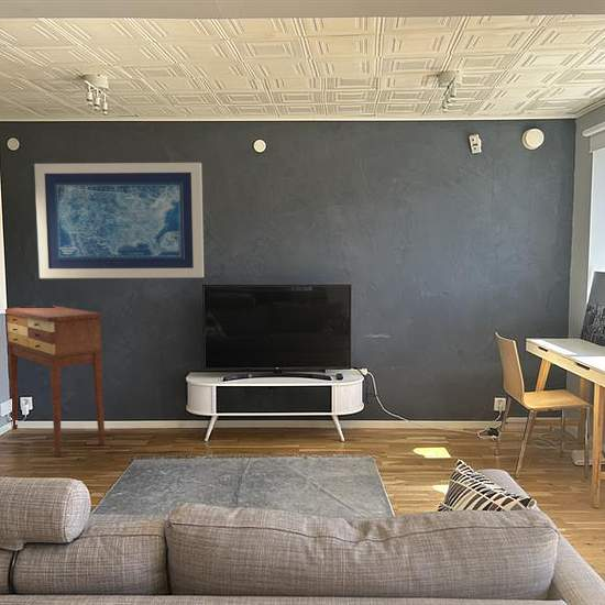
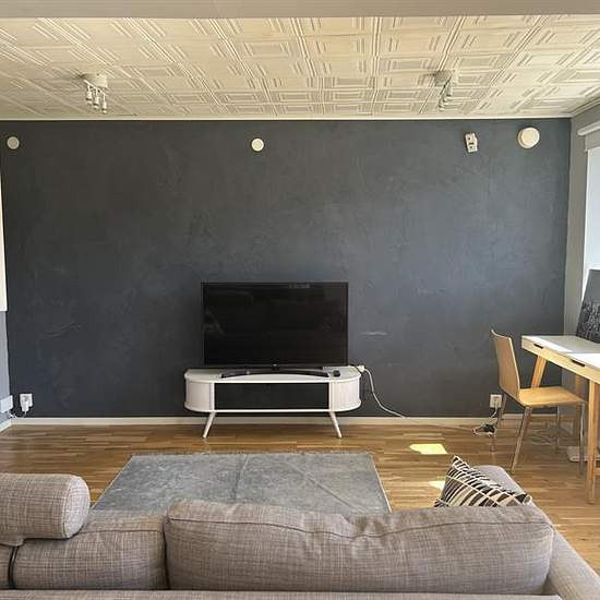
- console table [4,305,106,458]
- wall art [33,162,205,279]
